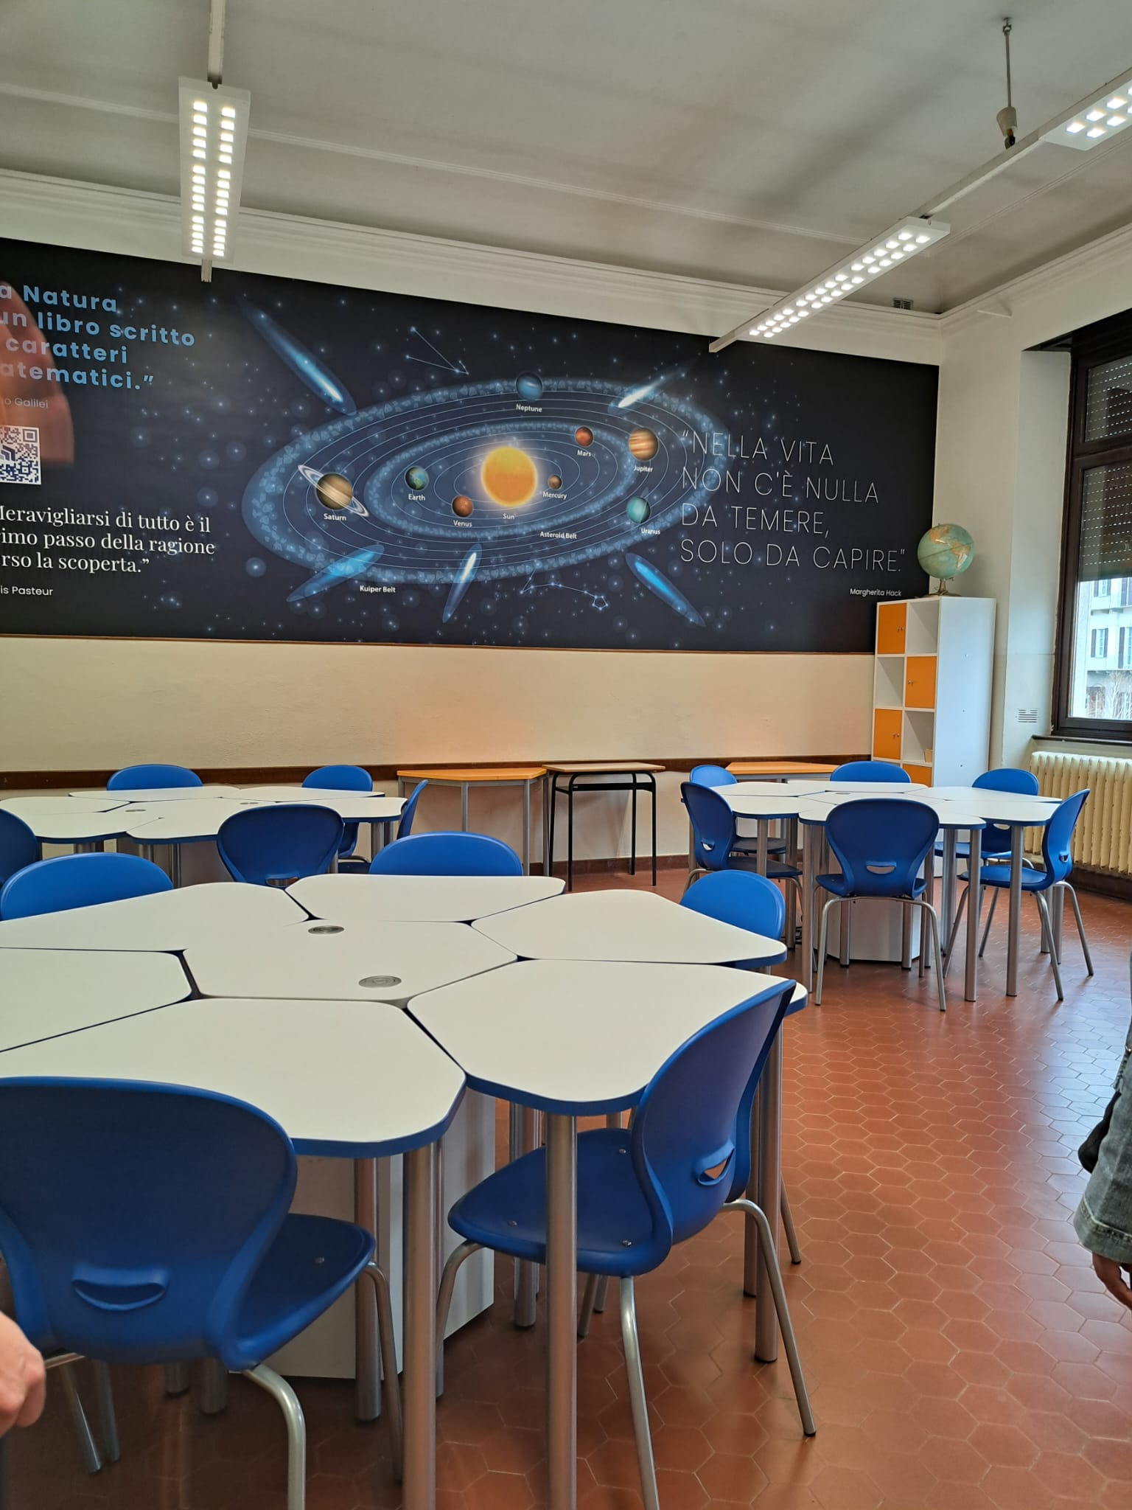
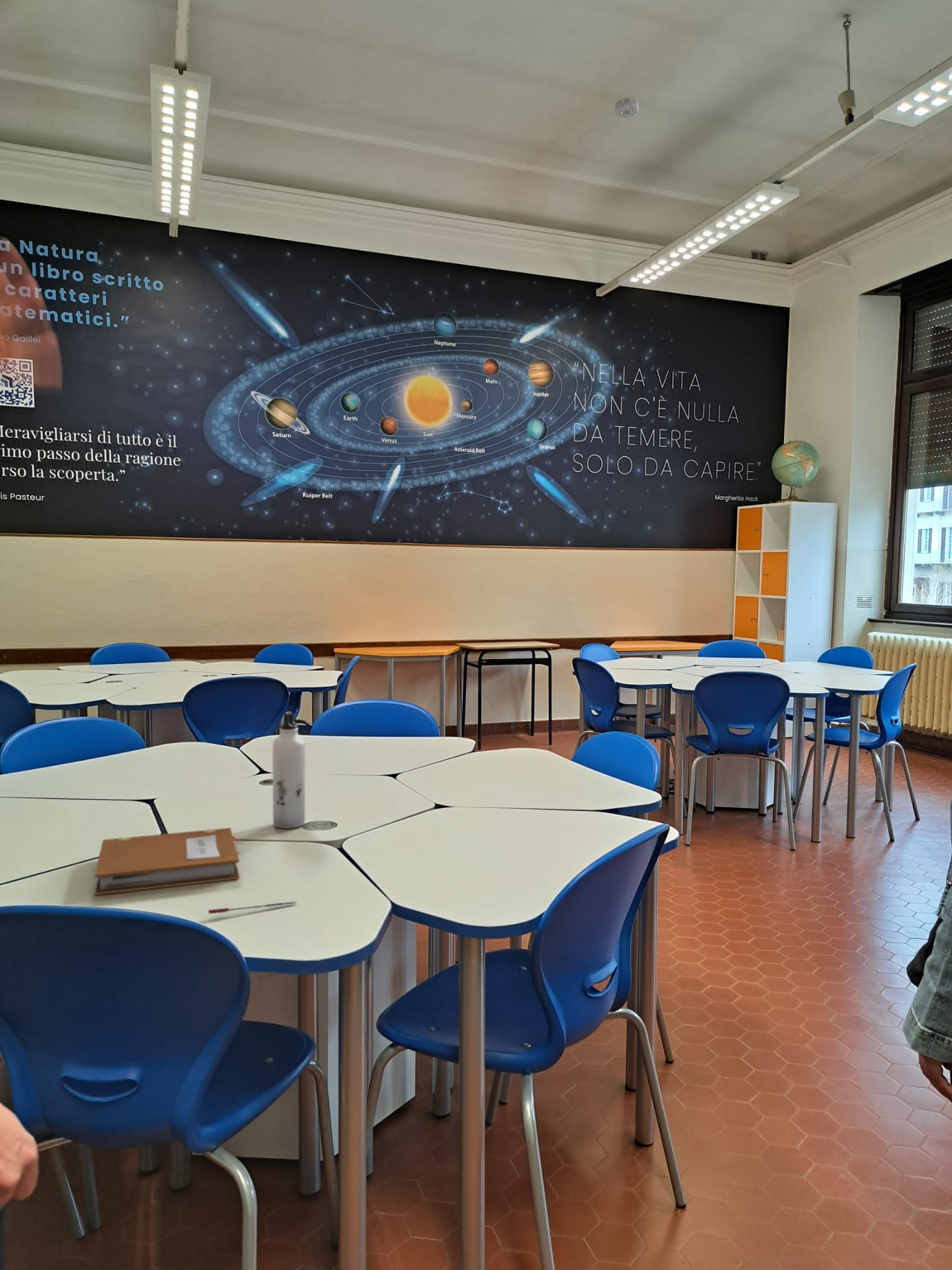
+ smoke detector [614,97,639,119]
+ notebook [94,827,240,895]
+ water bottle [272,711,306,829]
+ pen [208,901,297,915]
